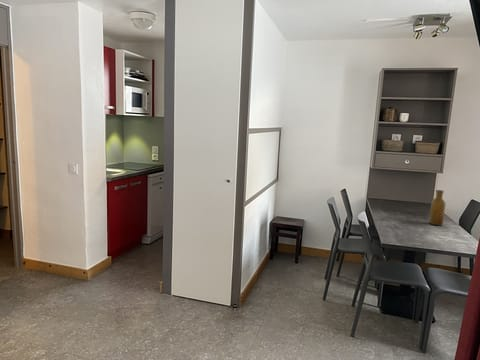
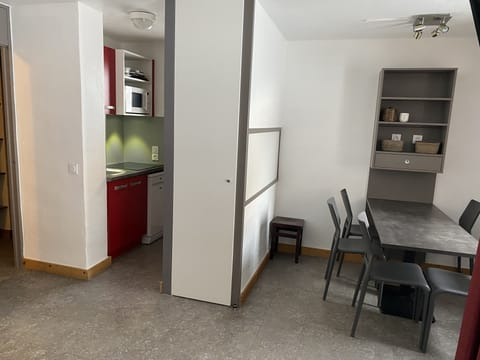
- vase [428,189,447,227]
